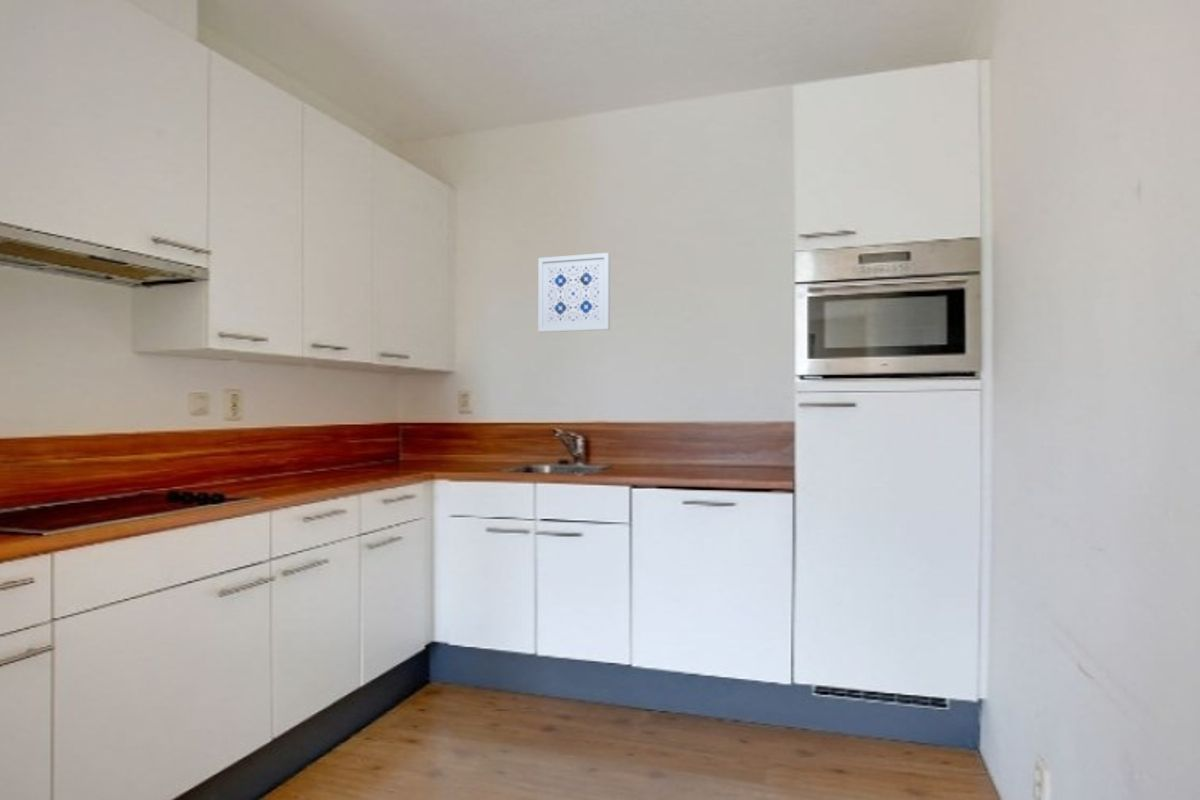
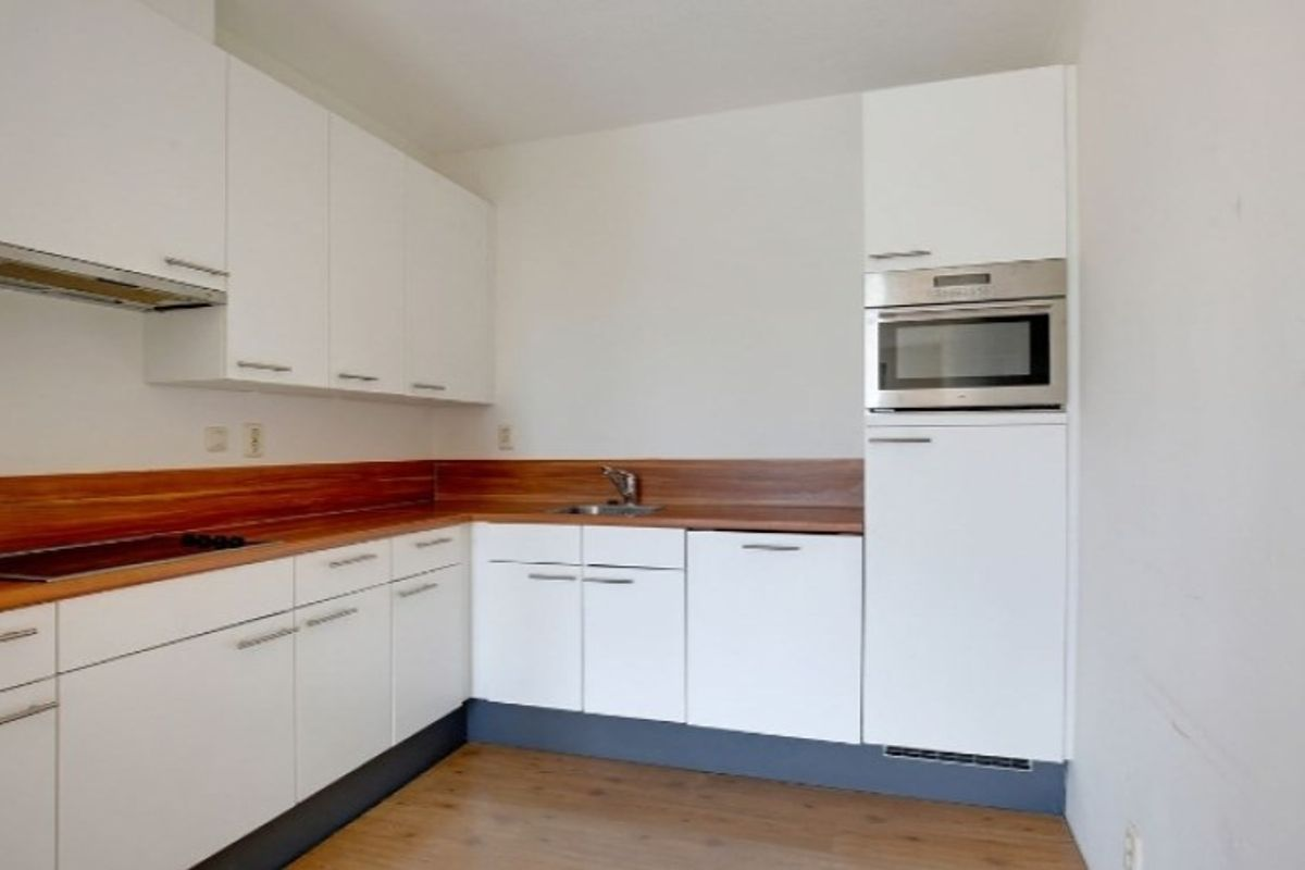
- wall art [537,252,611,333]
